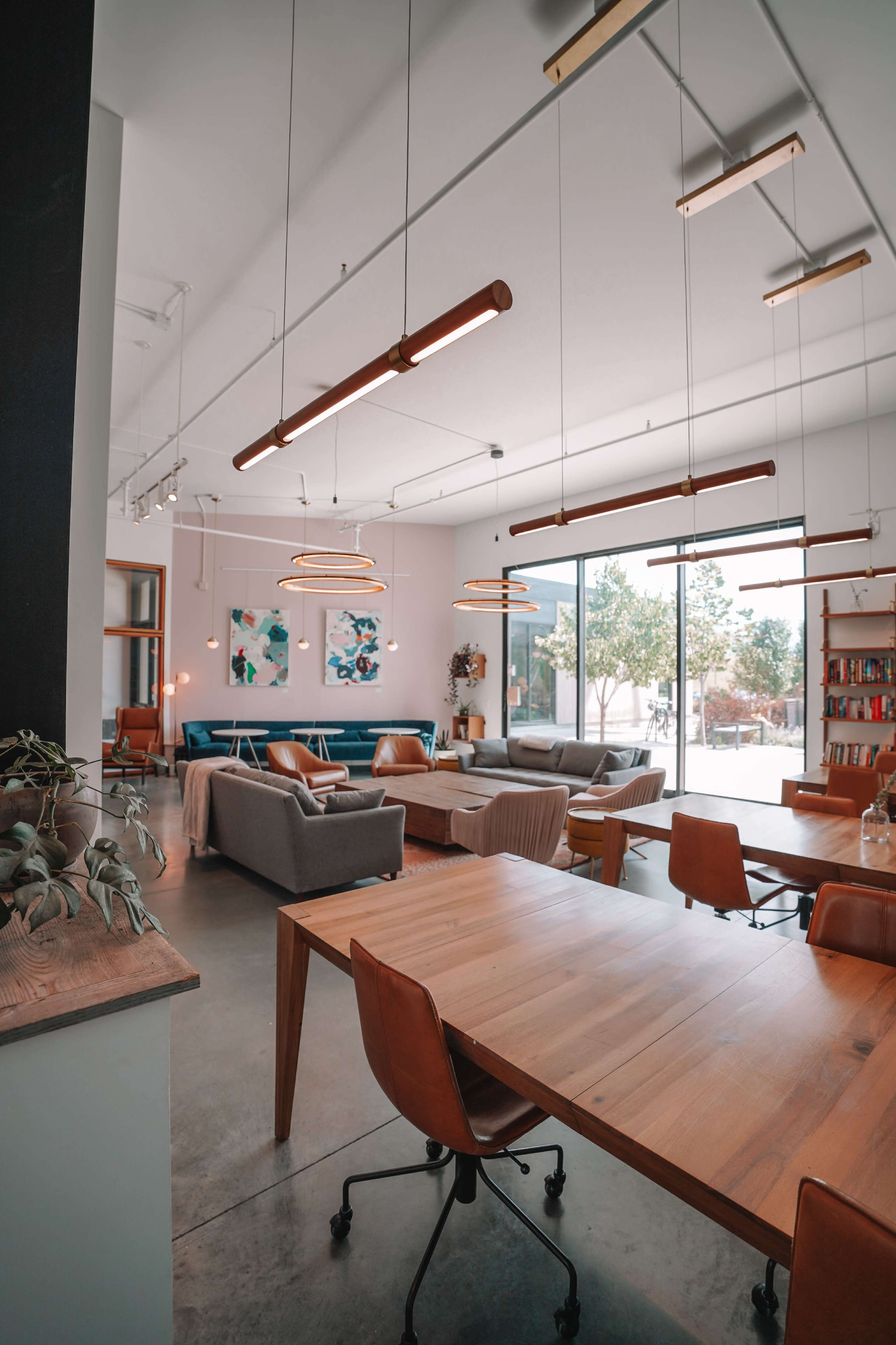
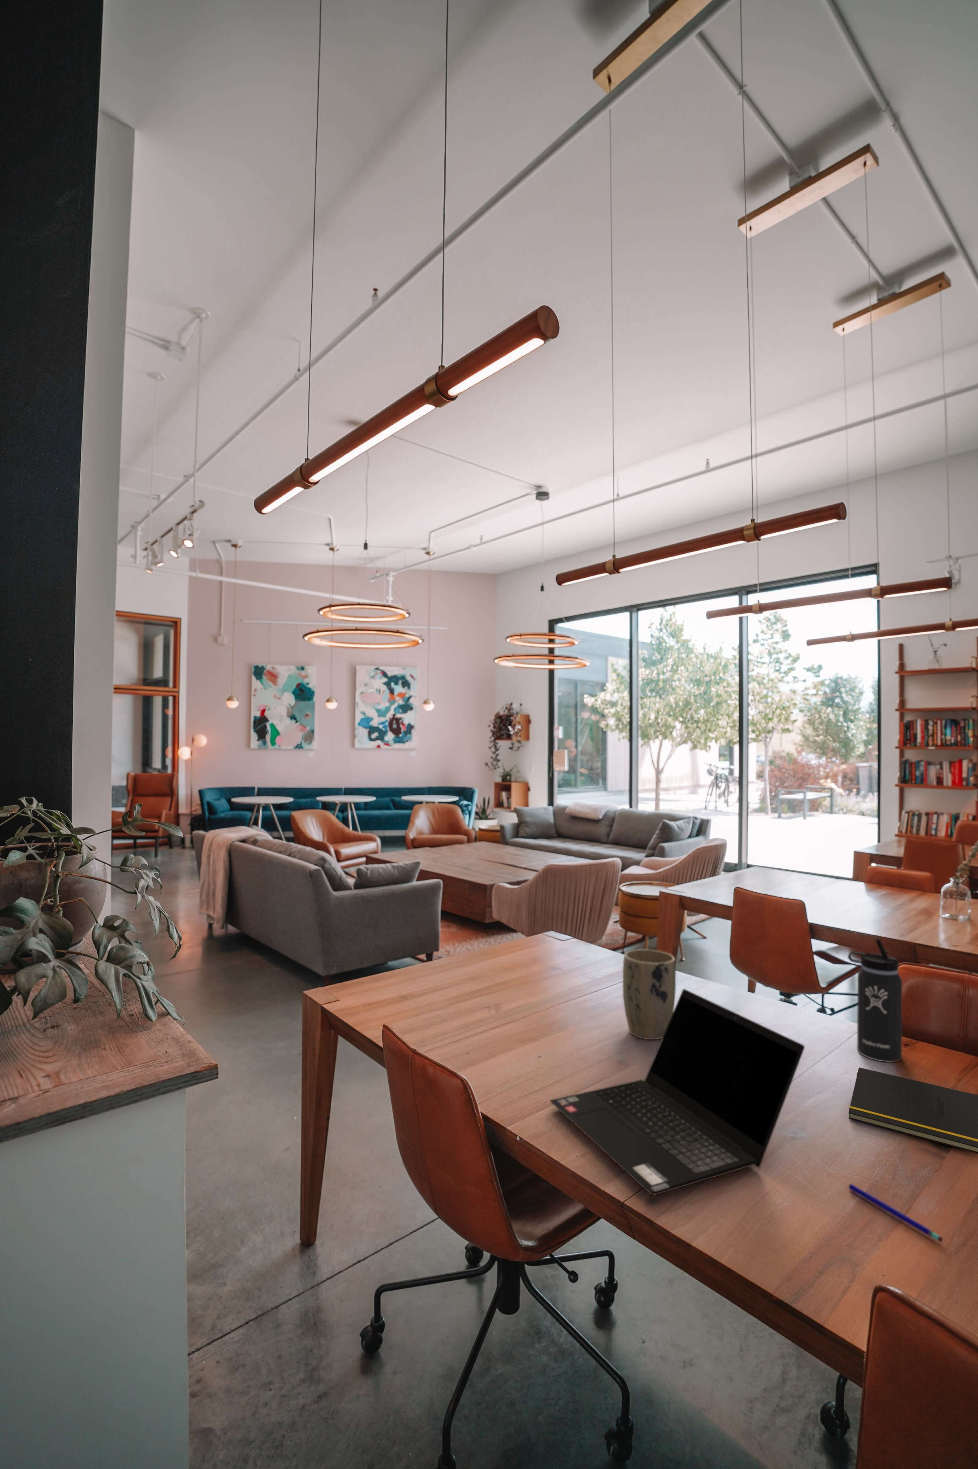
+ laptop computer [549,988,804,1195]
+ notepad [848,1067,978,1153]
+ pen [848,1184,943,1243]
+ plant pot [622,949,676,1040]
+ thermos bottle [848,938,903,1063]
